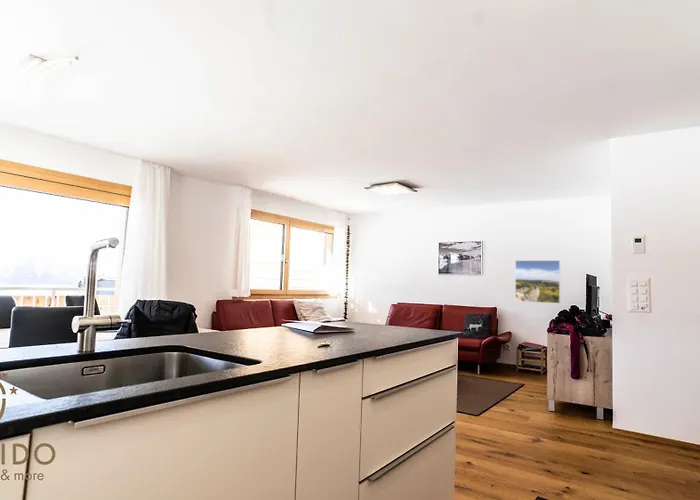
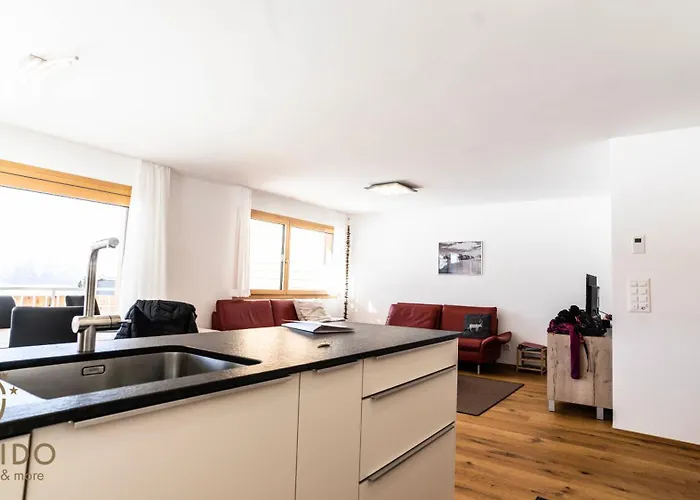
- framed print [514,259,561,304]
